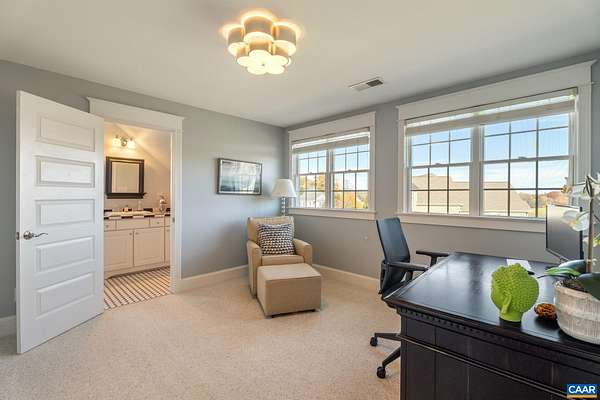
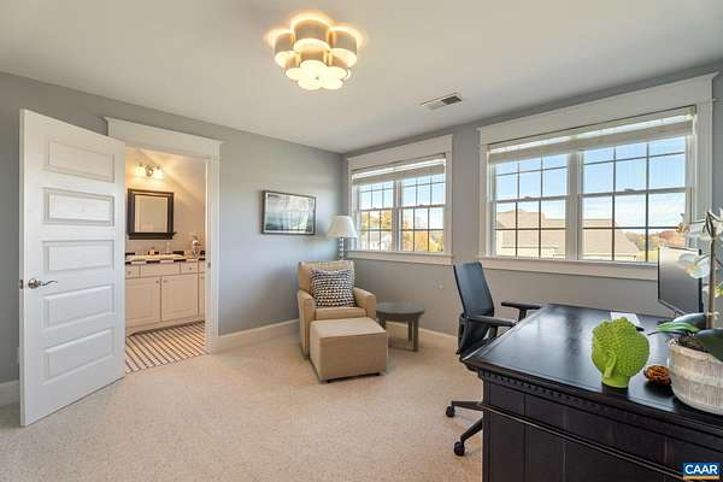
+ side table [375,301,427,353]
